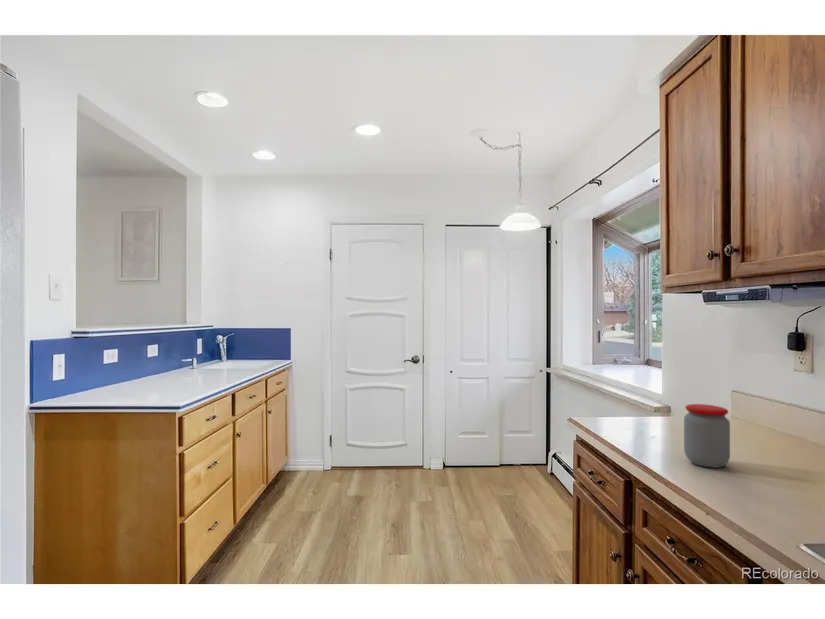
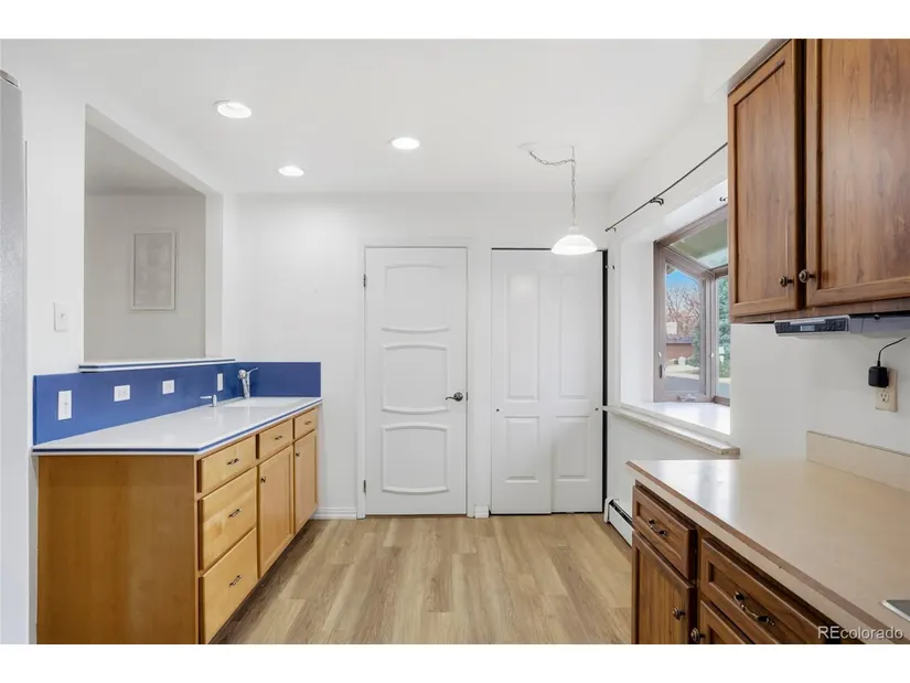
- jar [683,403,731,469]
